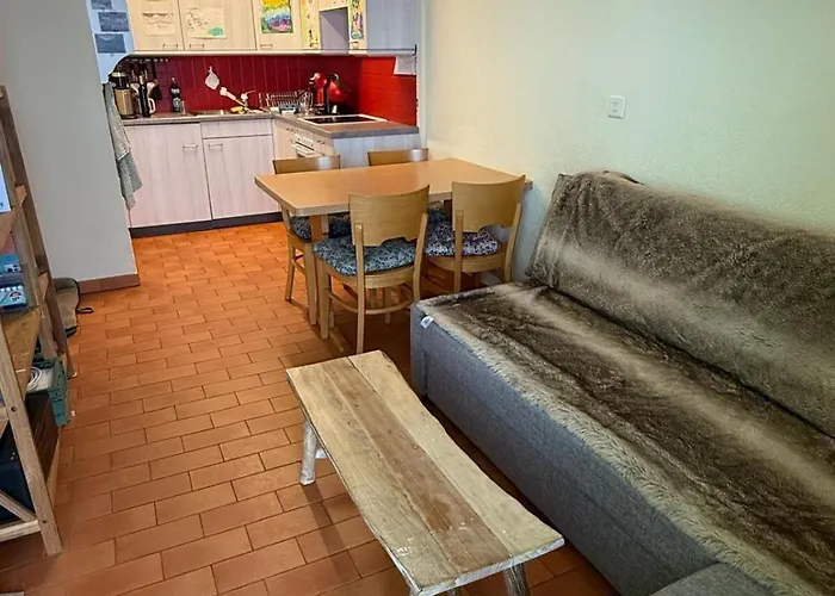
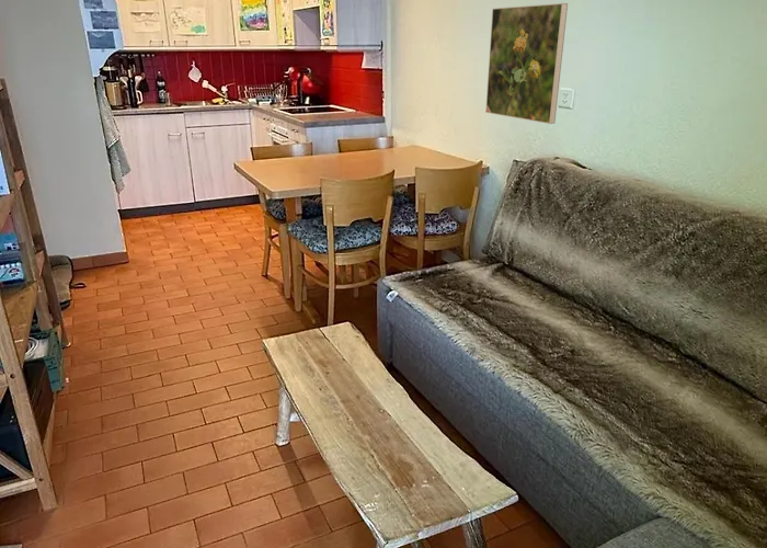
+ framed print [484,2,569,125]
